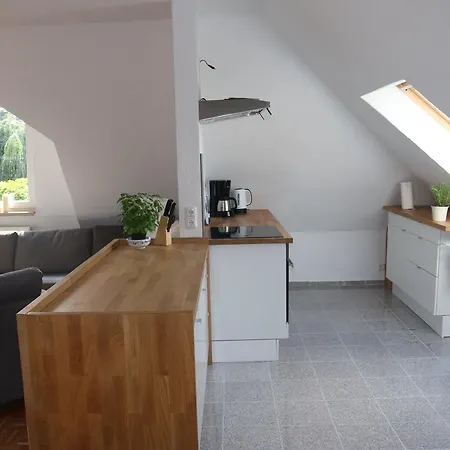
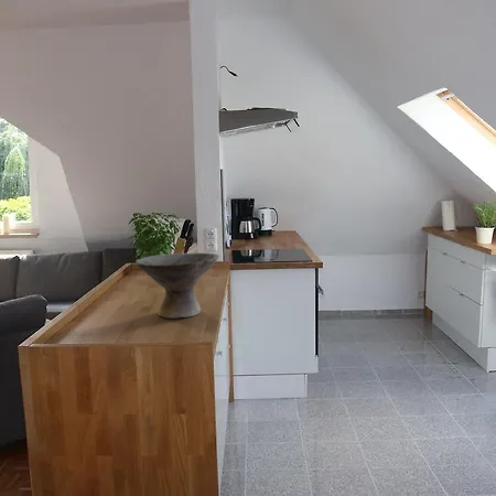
+ bowl [134,252,220,320]
